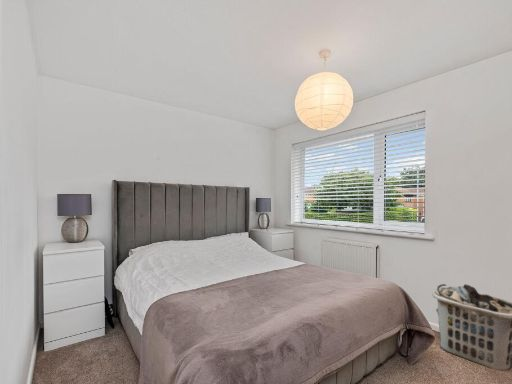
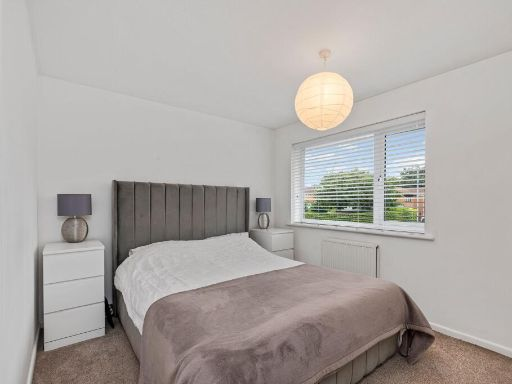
- clothes hamper [431,283,512,372]
